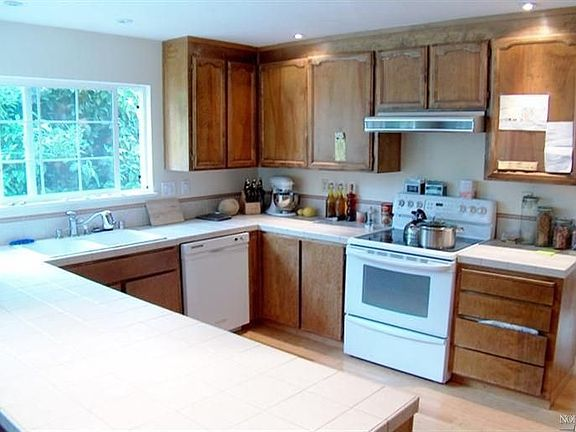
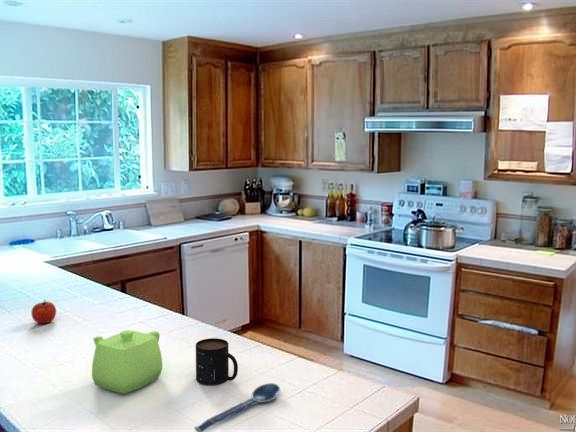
+ fruit [30,299,57,325]
+ spoon [193,382,281,432]
+ teapot [91,329,163,394]
+ mug [195,337,239,386]
